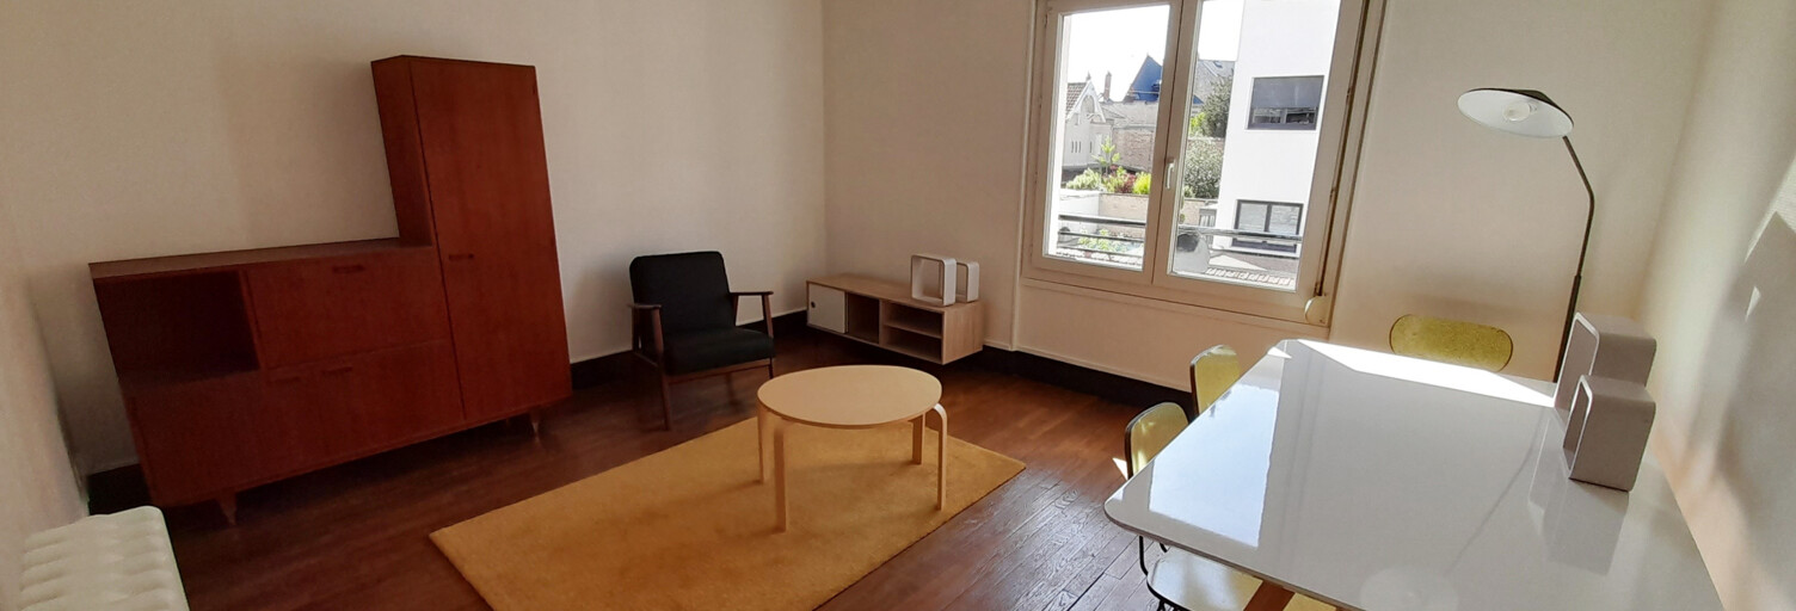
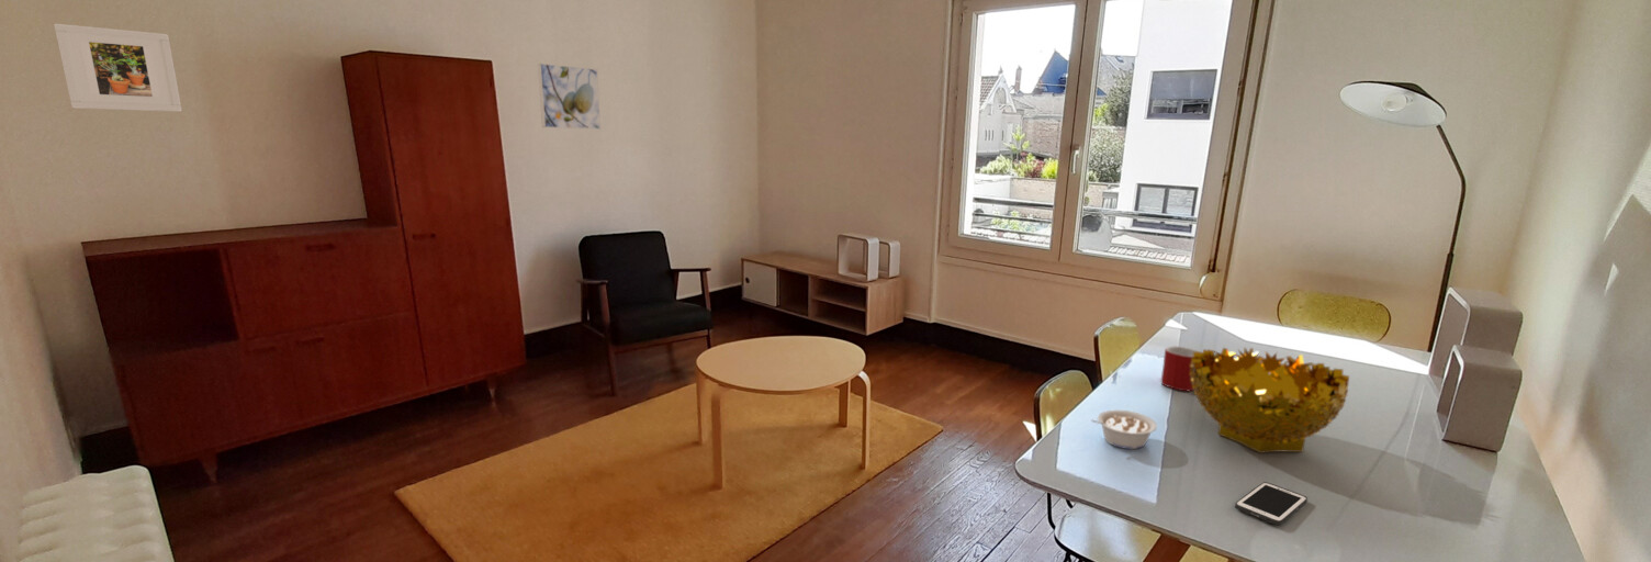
+ cell phone [1234,481,1309,526]
+ legume [1089,408,1158,450]
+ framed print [537,63,602,131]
+ decorative bowl [1190,346,1350,454]
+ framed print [53,23,183,113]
+ mug [1160,346,1199,392]
